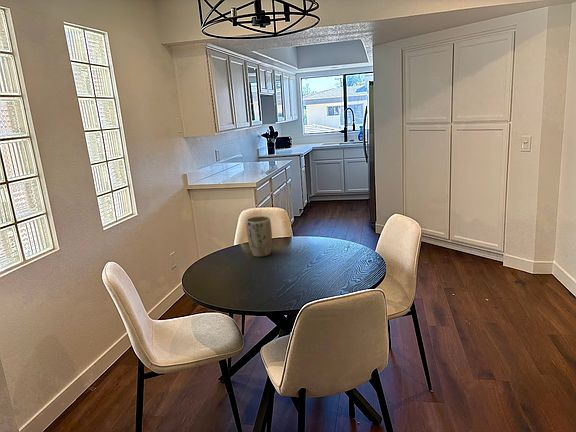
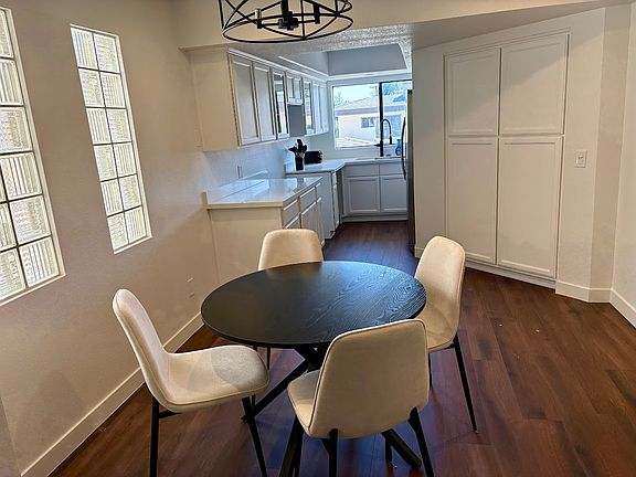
- plant pot [245,215,273,258]
